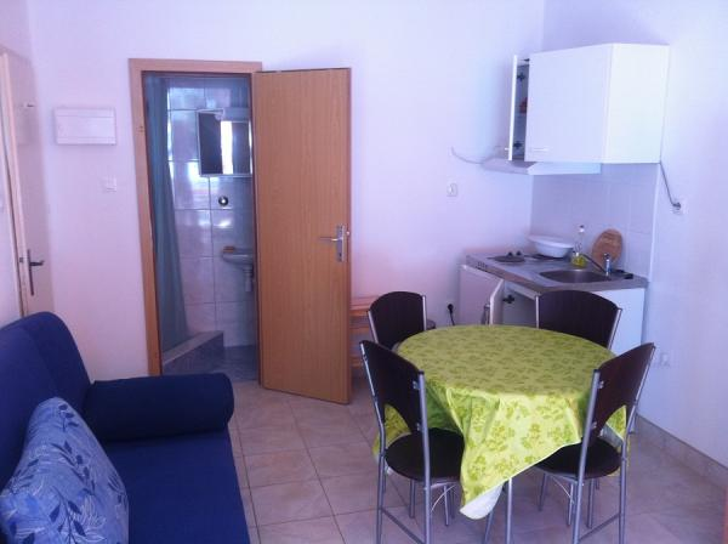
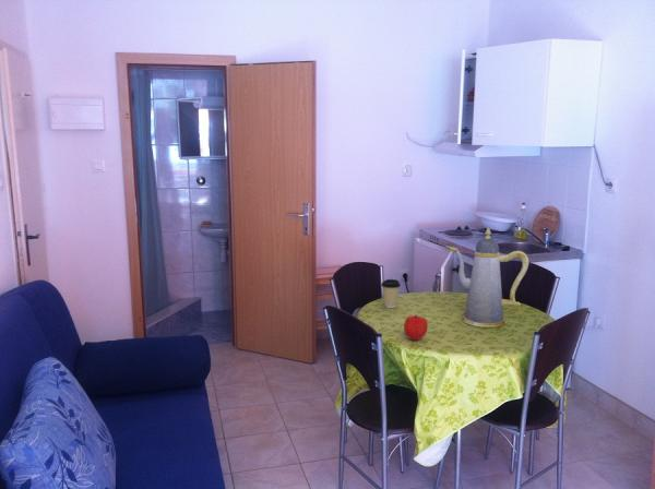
+ fruit [403,313,429,342]
+ coffee pot [445,227,529,329]
+ coffee cup [380,278,402,309]
